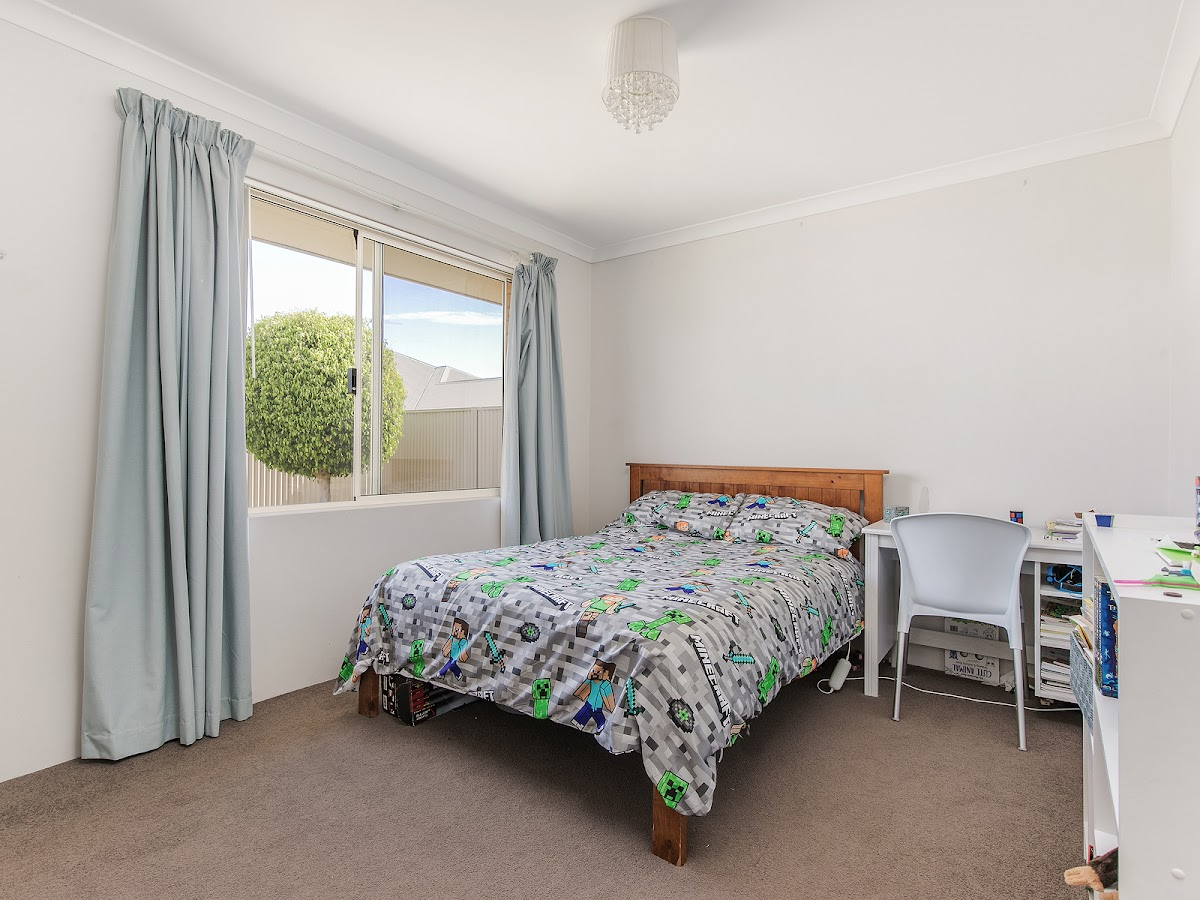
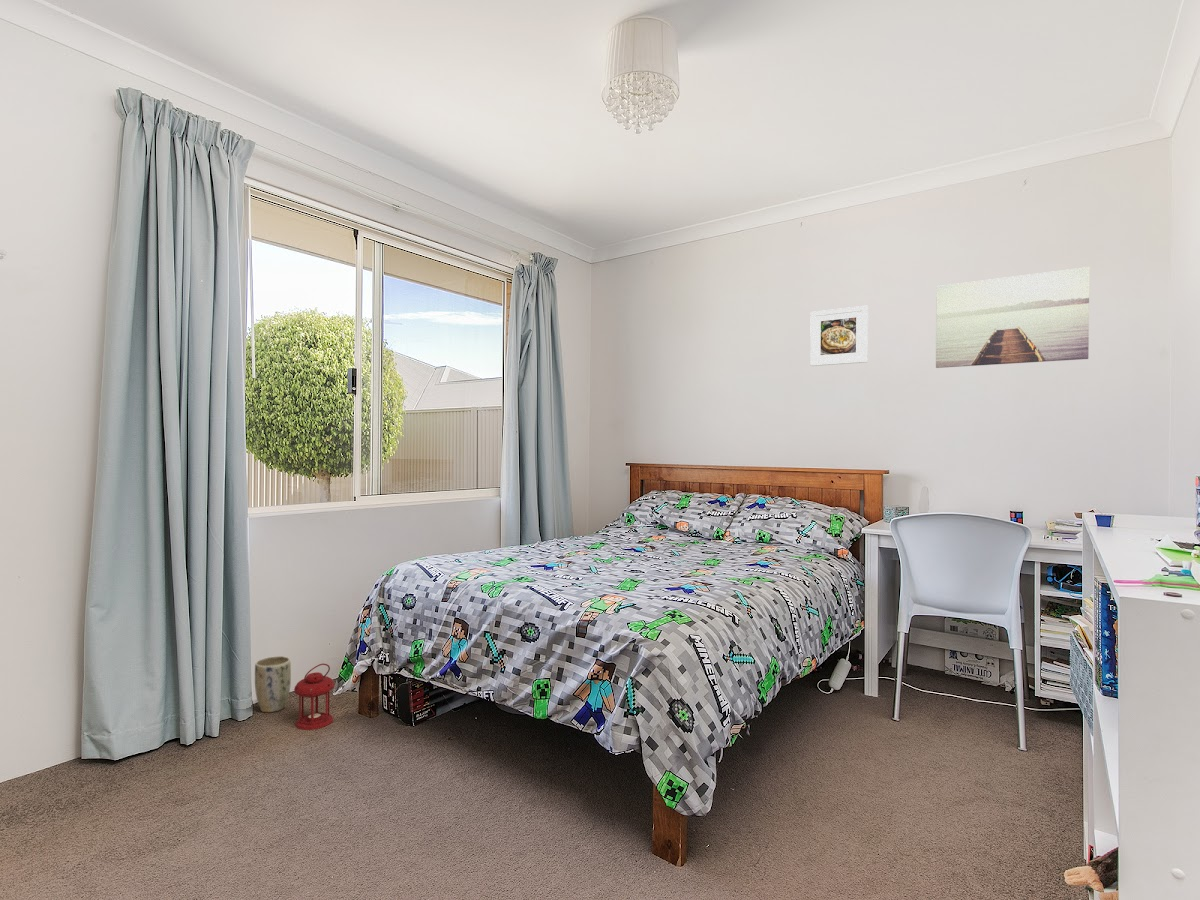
+ plant pot [254,655,292,713]
+ lantern [293,663,335,731]
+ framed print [809,305,869,367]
+ wall art [935,266,1090,369]
